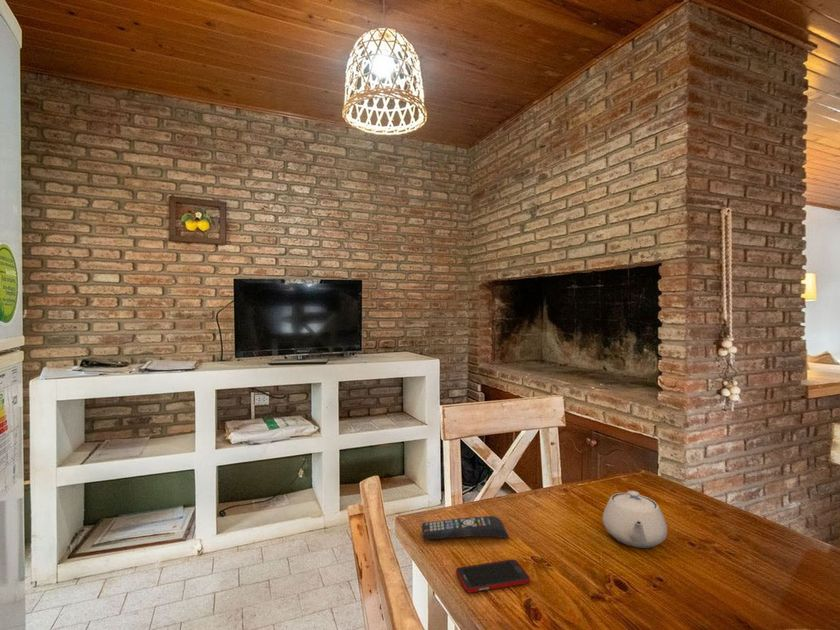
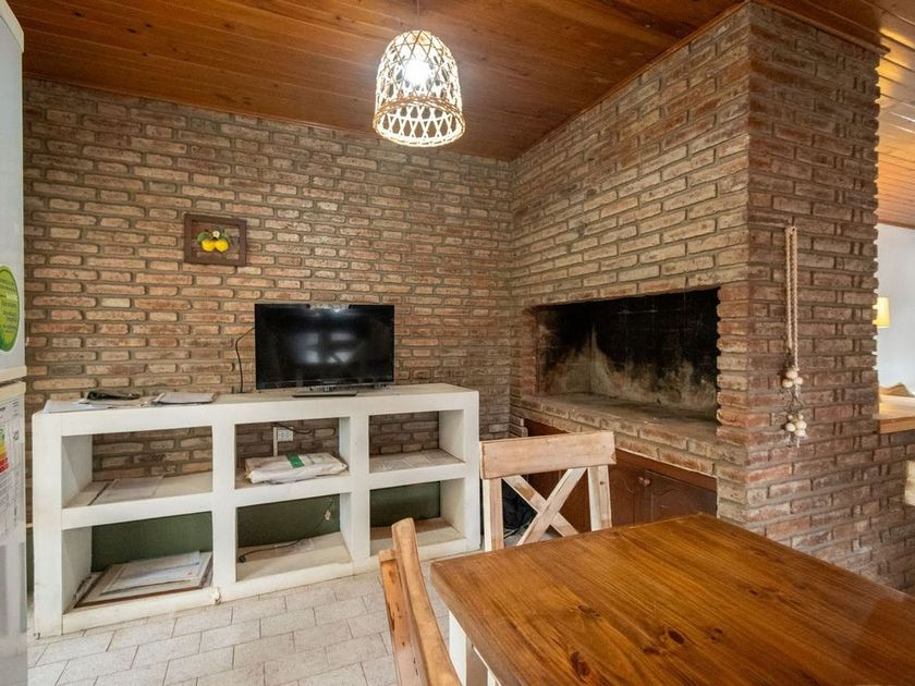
- cell phone [455,559,531,594]
- remote control [421,515,510,541]
- teapot [601,490,668,549]
